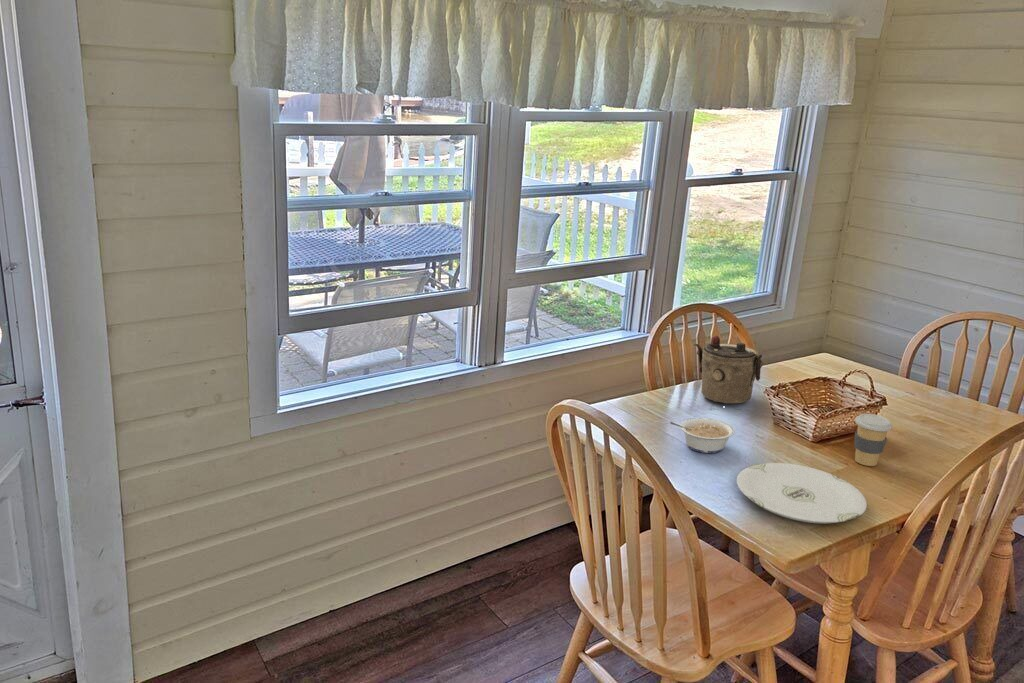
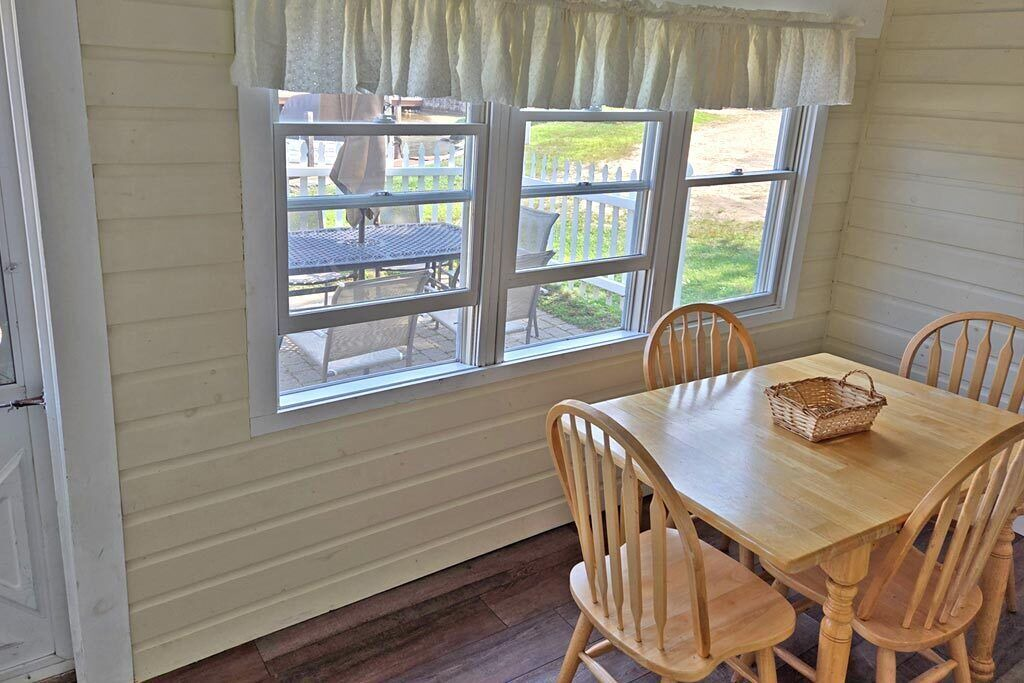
- legume [669,417,736,454]
- coffee cup [853,413,893,467]
- teapot [692,334,764,405]
- plate [736,462,868,525]
